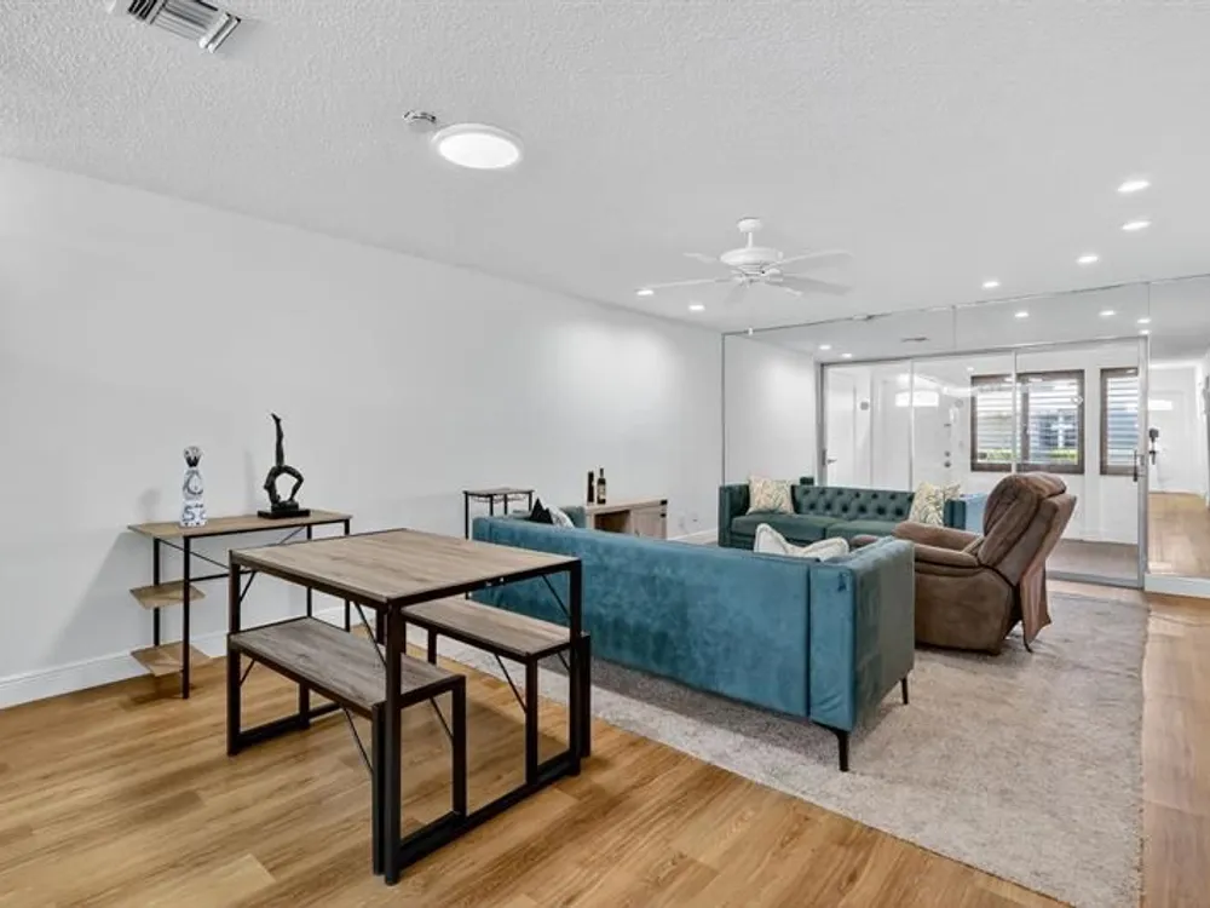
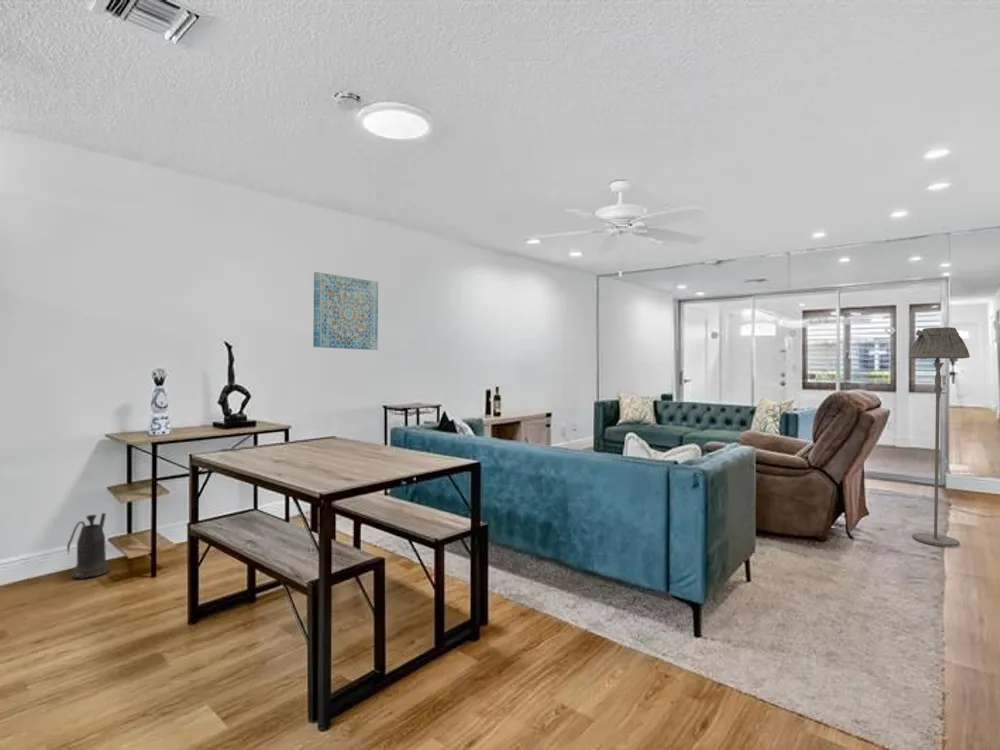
+ floor lamp [908,326,971,547]
+ watering can [66,512,111,580]
+ wall art [312,271,379,351]
